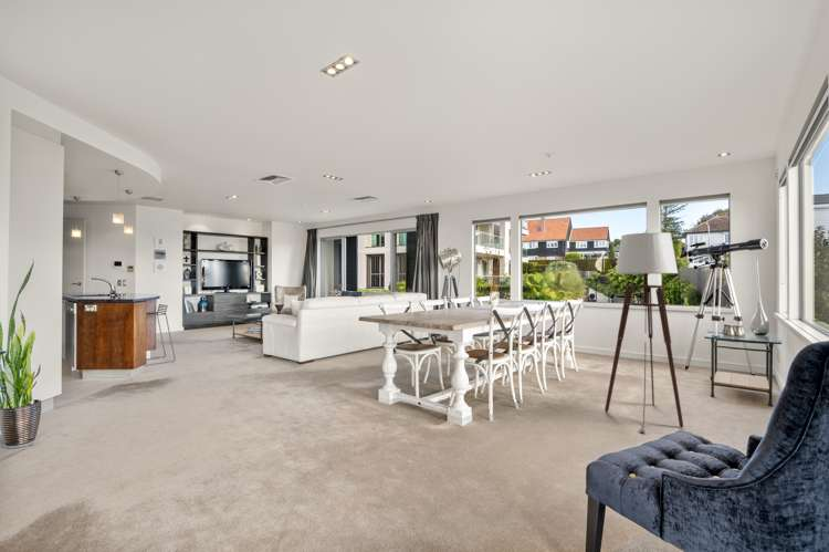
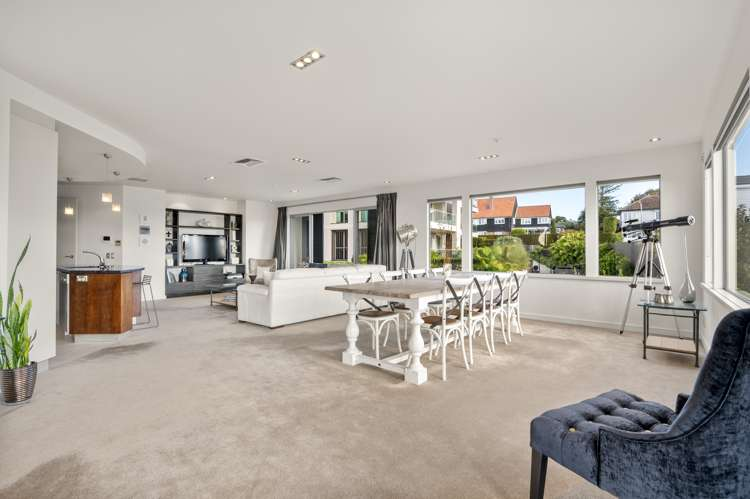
- floor lamp [604,231,684,434]
